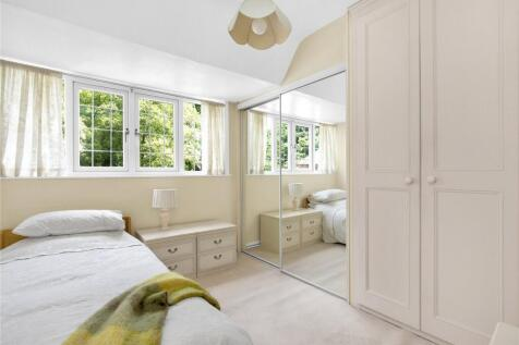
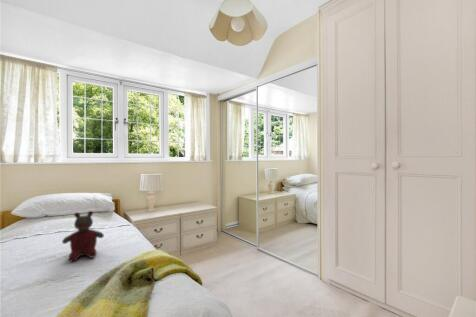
+ stuffed bear [61,210,105,263]
